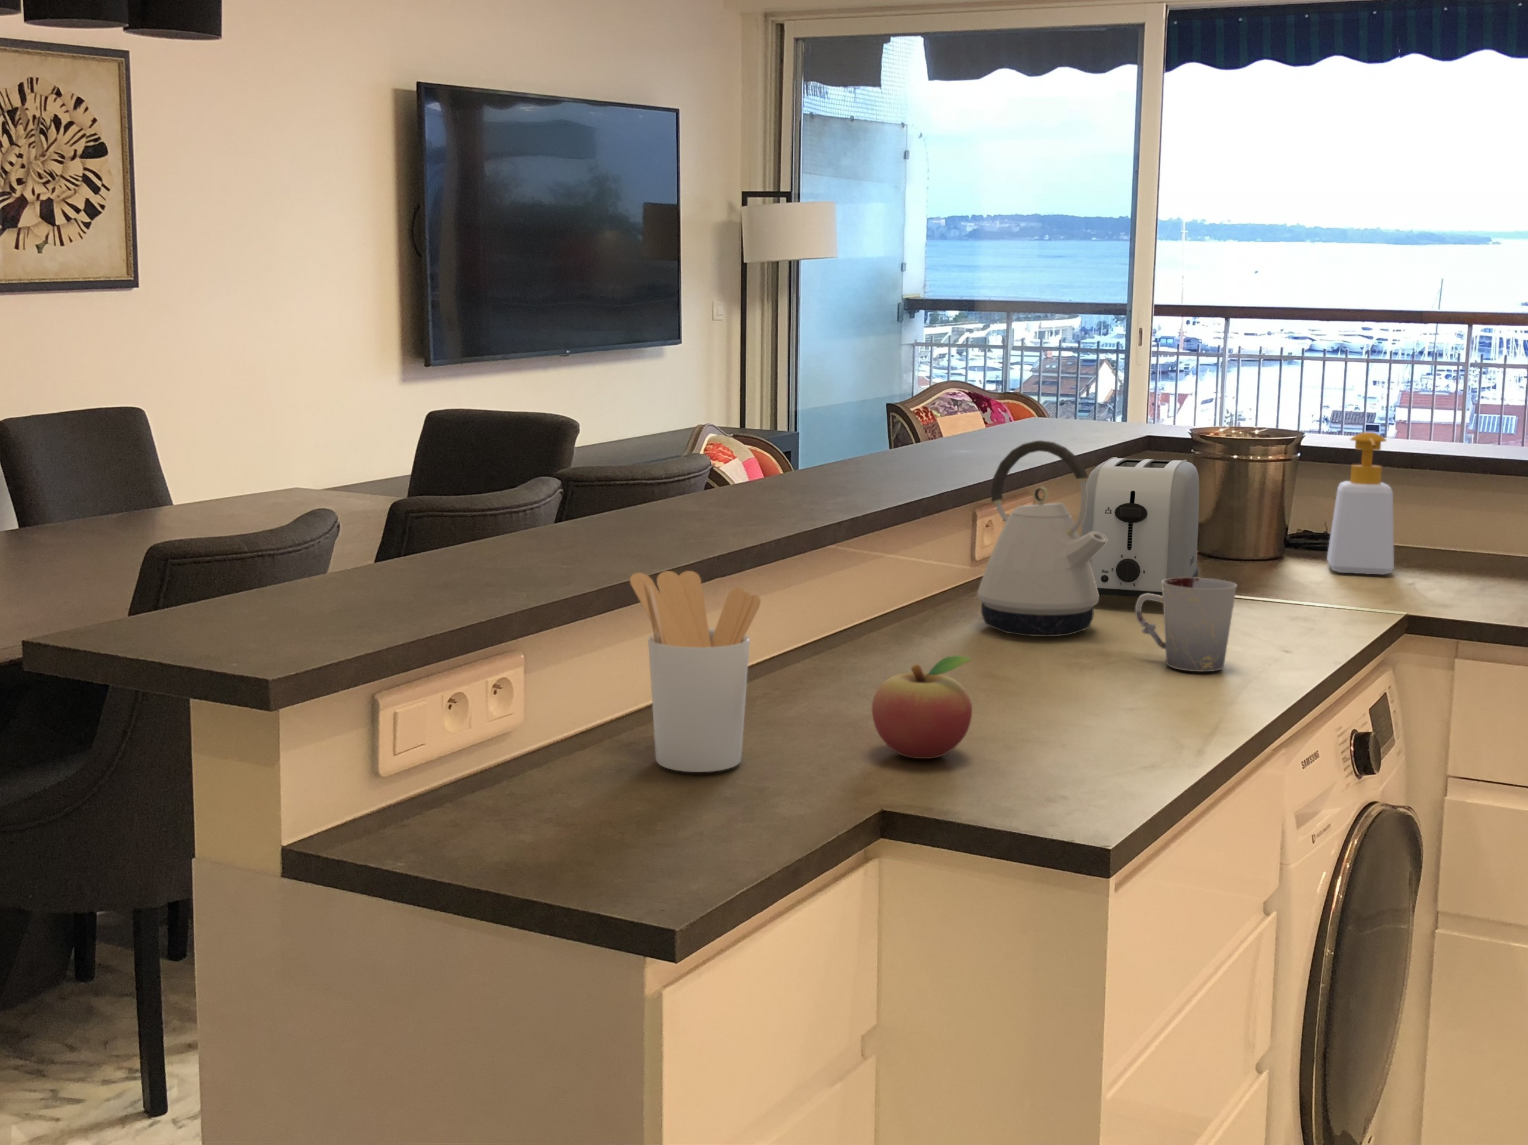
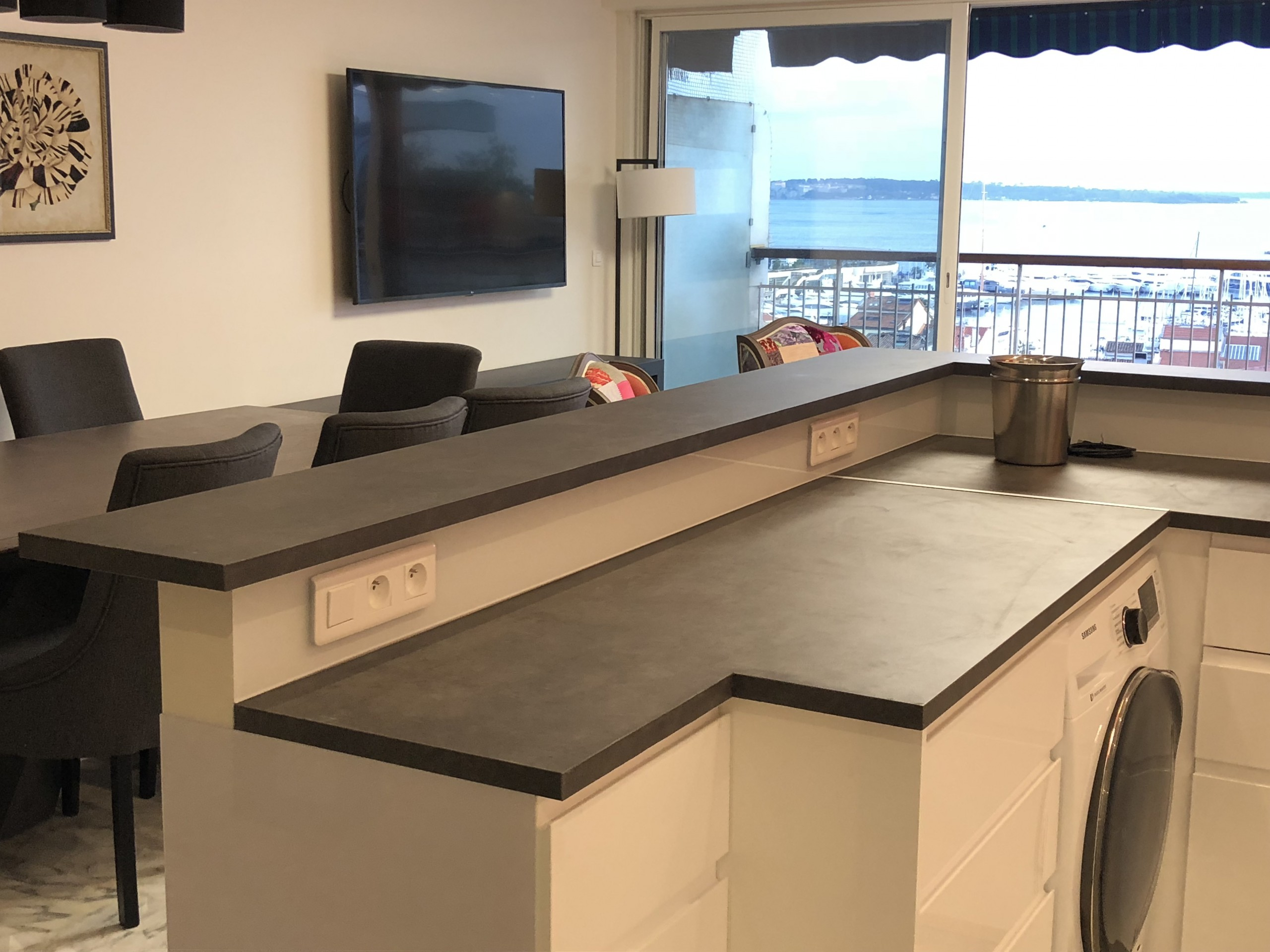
- toaster [1080,456,1200,598]
- utensil holder [629,570,762,773]
- soap bottle [1326,431,1394,575]
- fruit [871,654,973,759]
- cup [1135,577,1238,672]
- kettle [977,439,1107,637]
